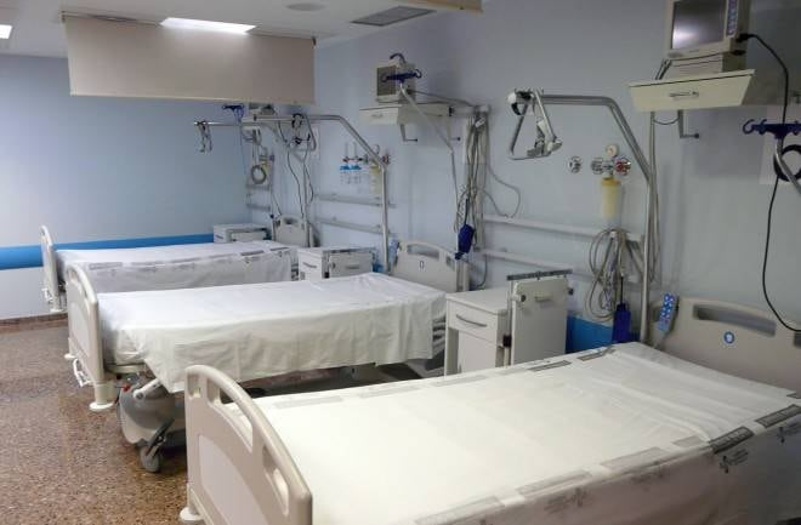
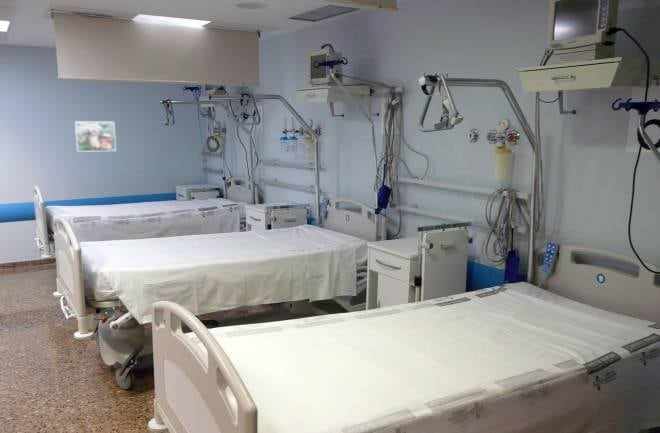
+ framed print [74,120,117,153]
